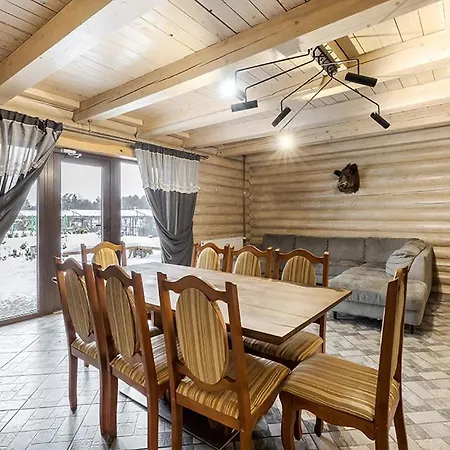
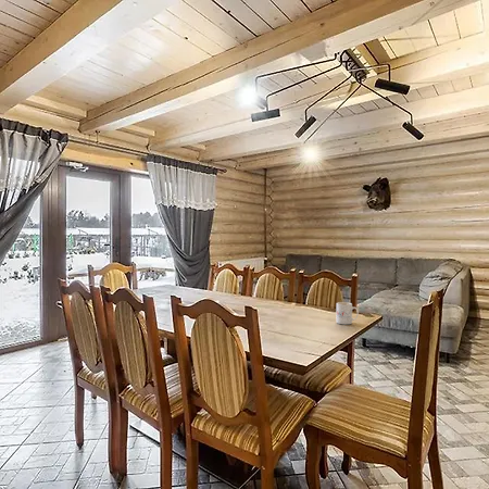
+ mug [336,301,360,326]
